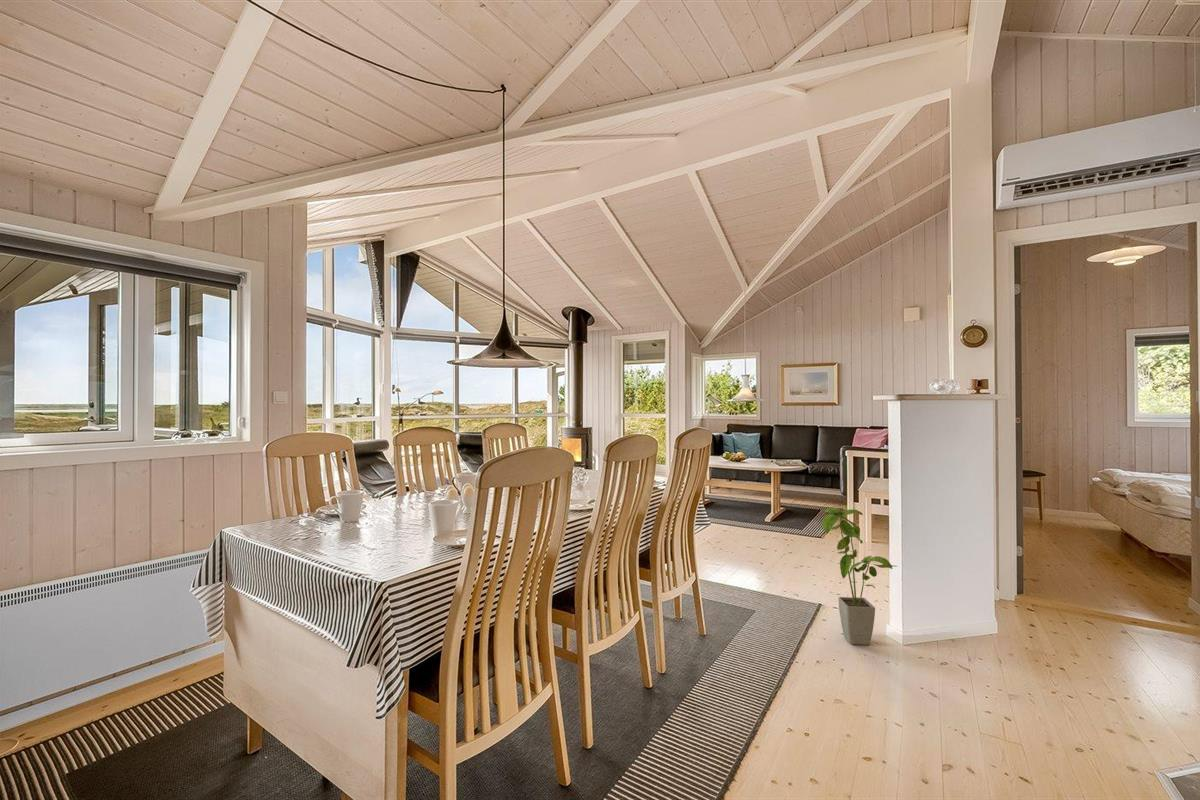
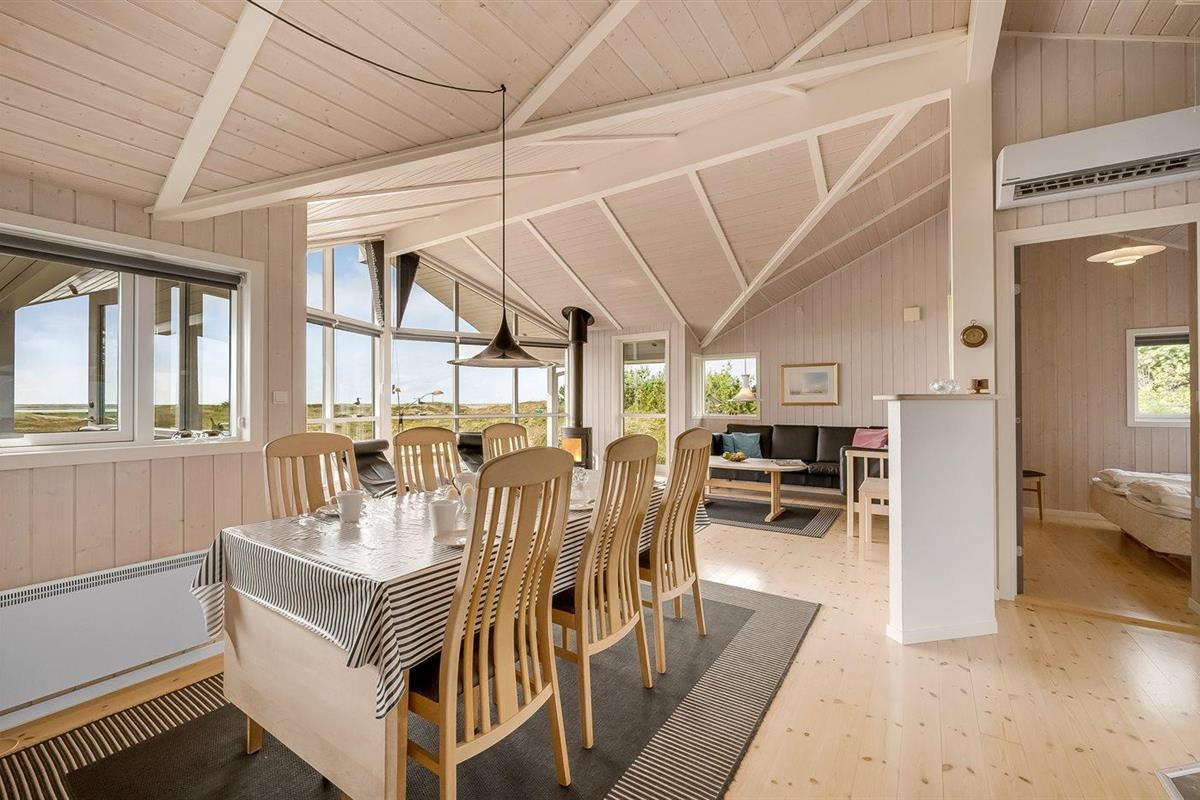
- house plant [821,507,898,646]
